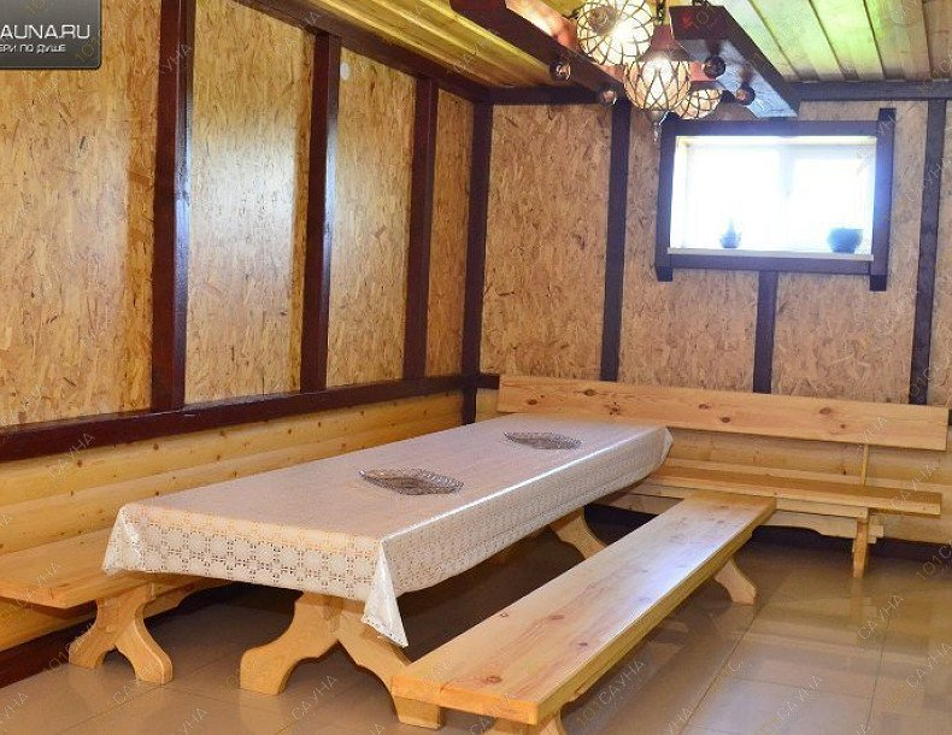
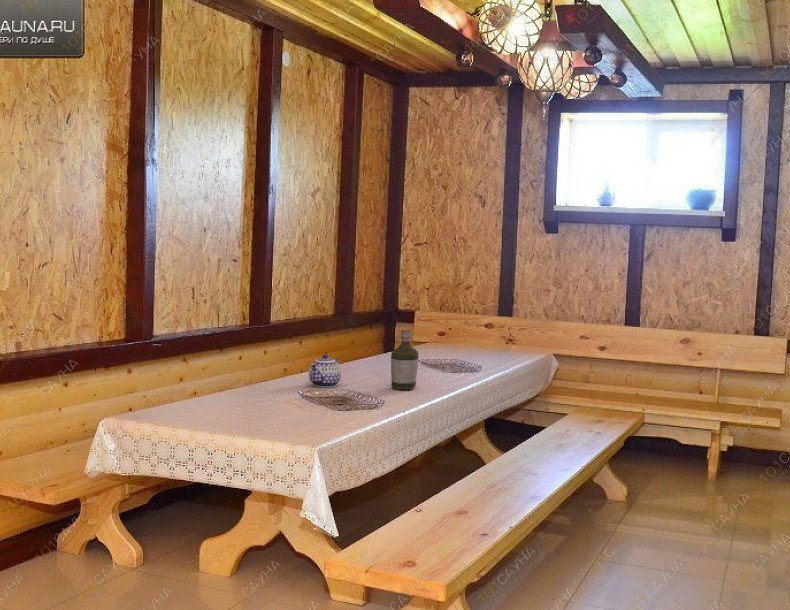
+ teapot [308,353,342,388]
+ bottle [390,329,420,391]
